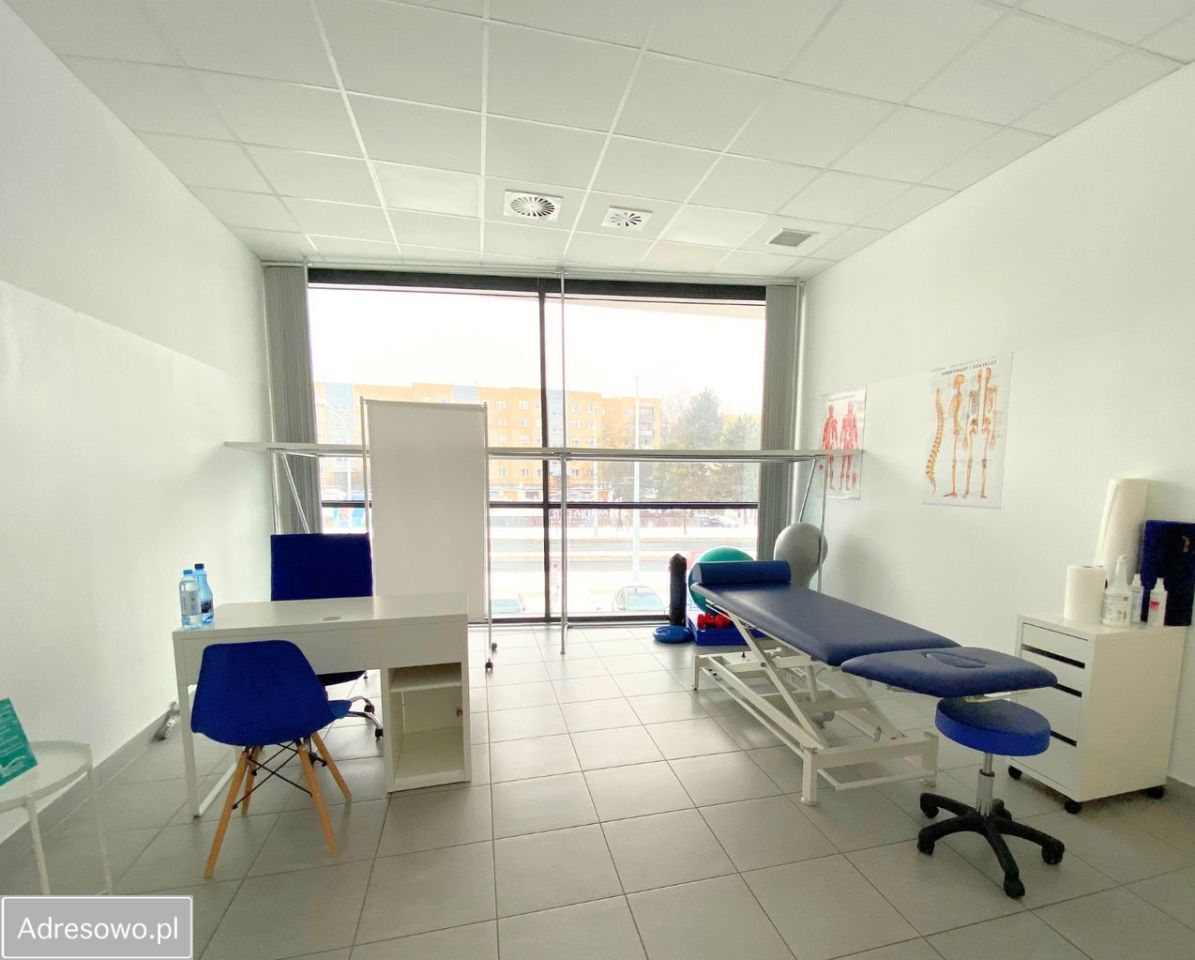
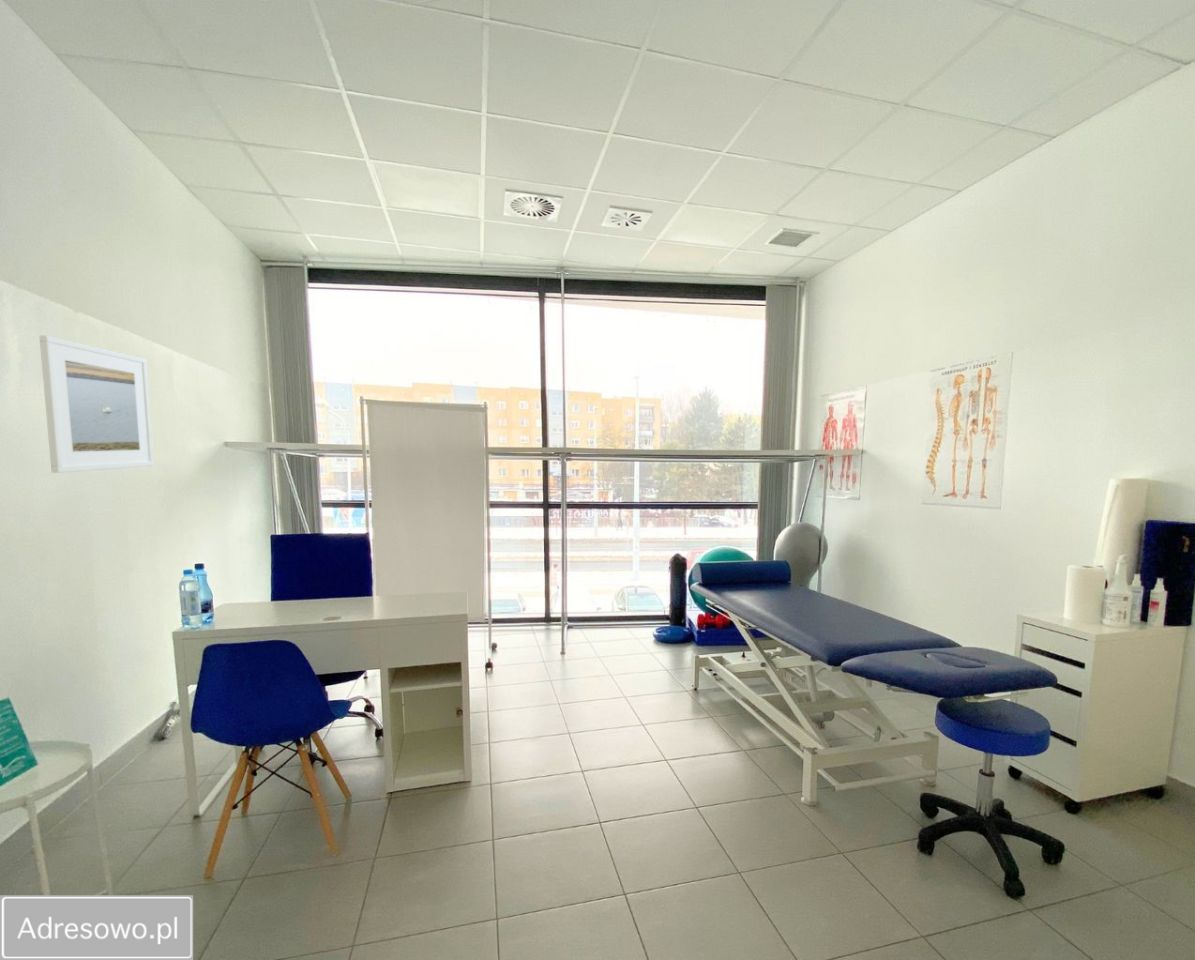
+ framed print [38,334,155,474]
